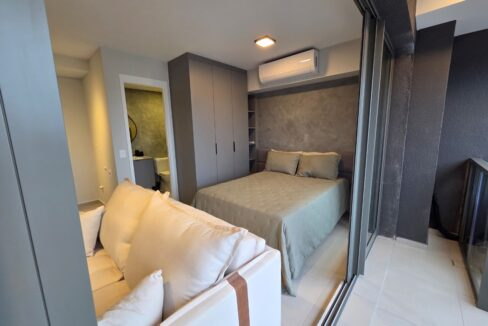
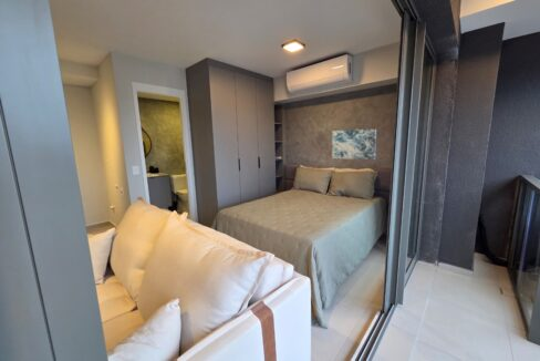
+ wall art [331,127,377,161]
